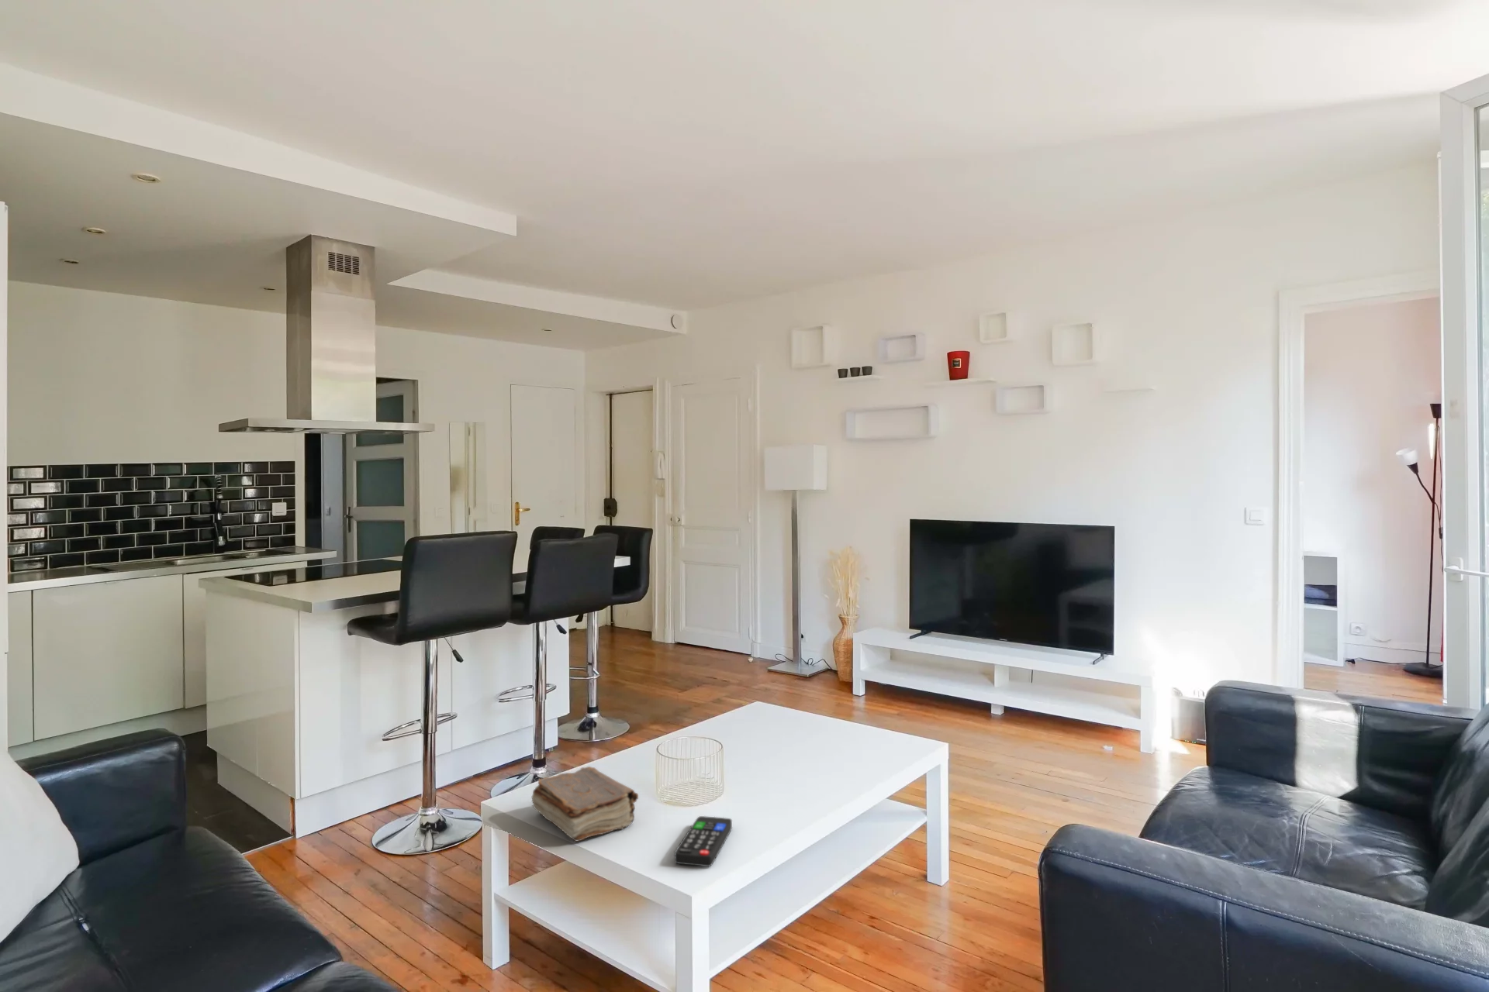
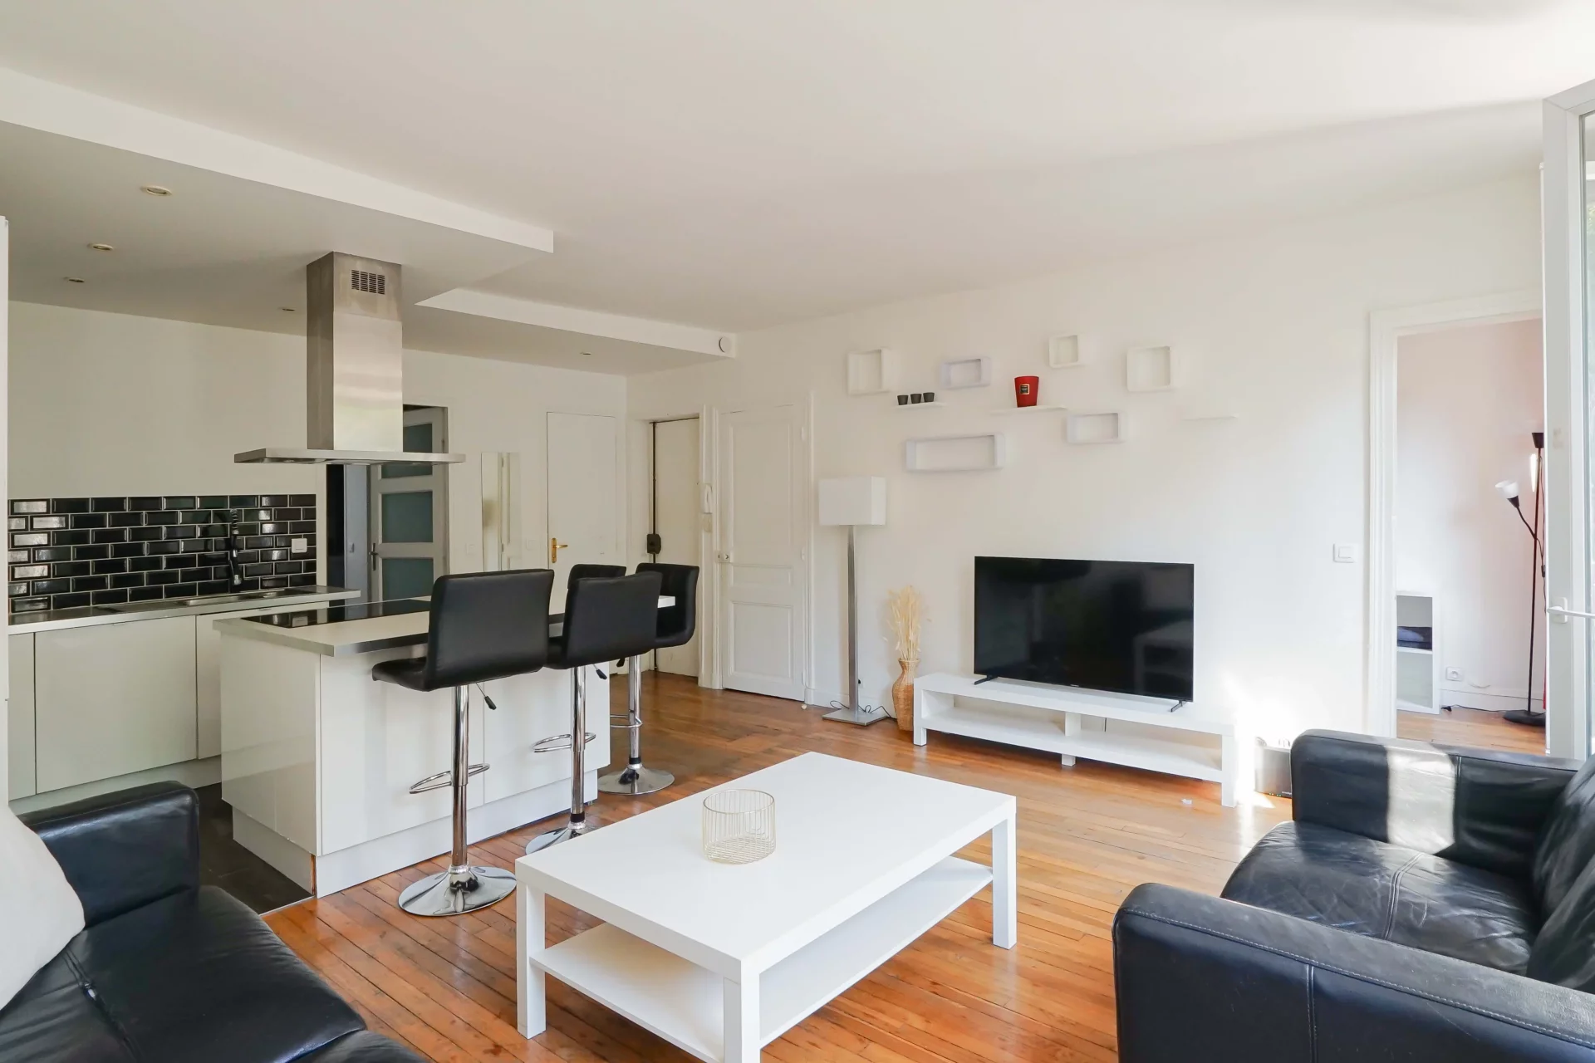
- remote control [674,815,732,867]
- book [531,766,639,841]
